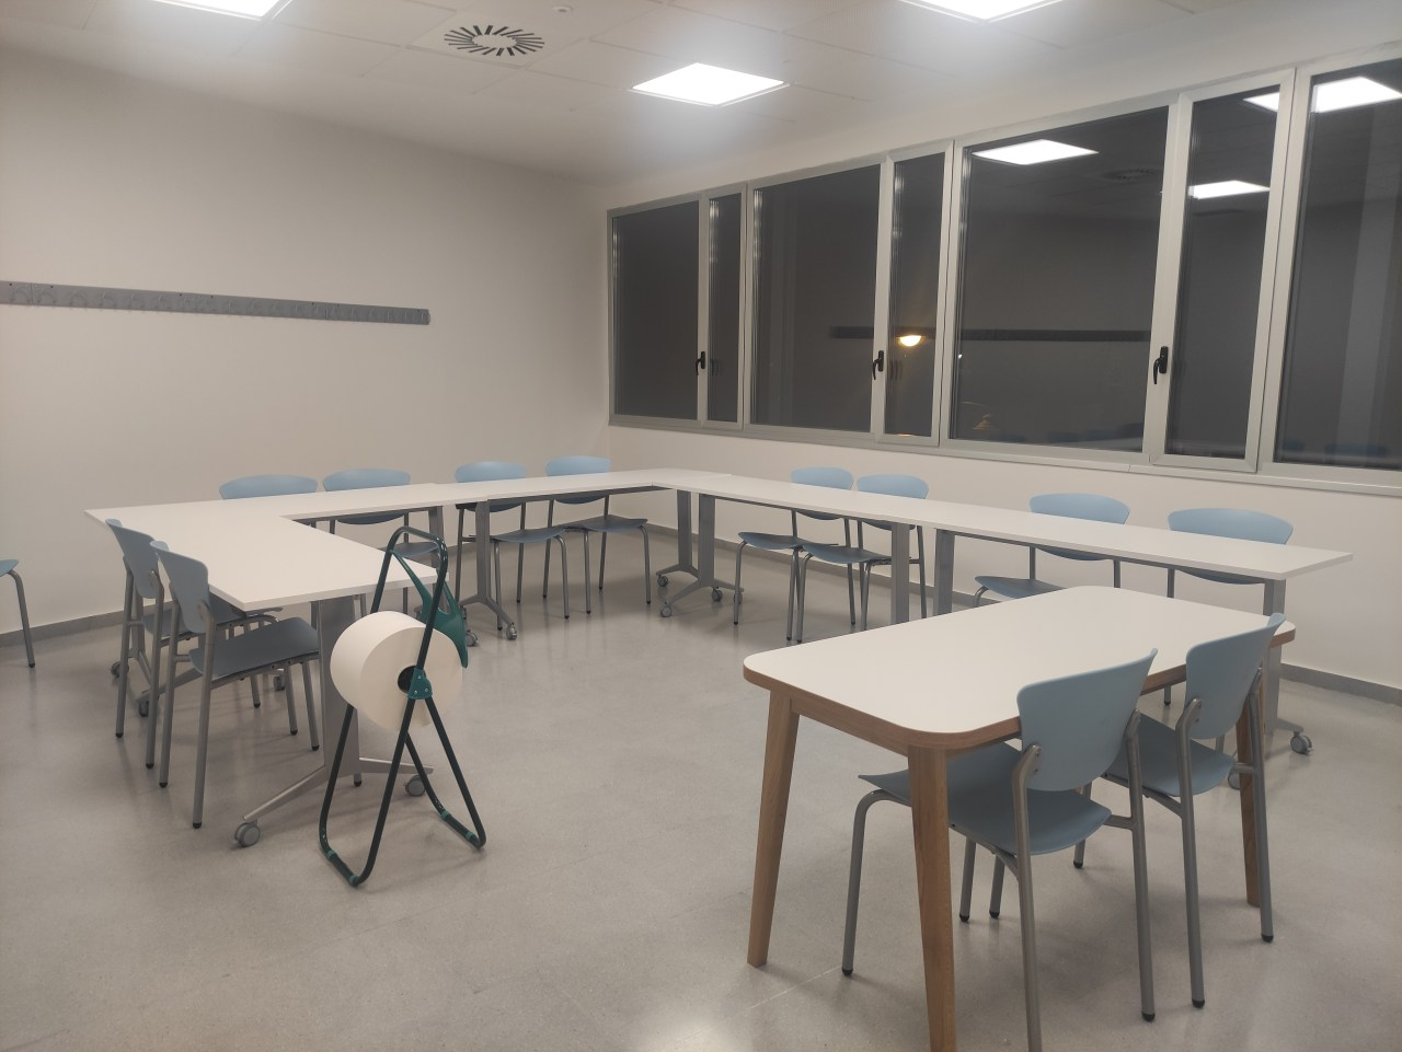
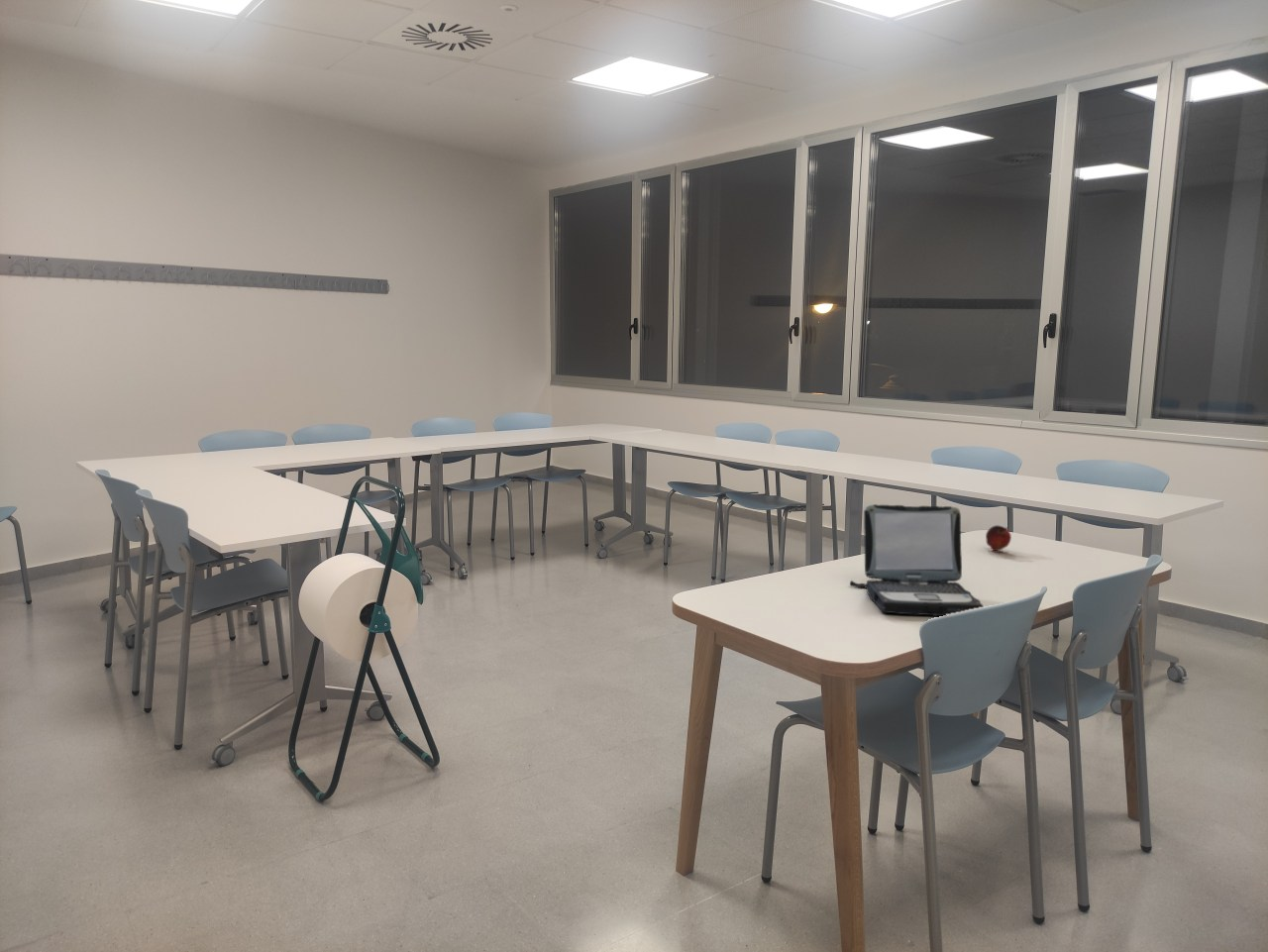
+ apple [985,524,1012,552]
+ laptop [849,503,984,617]
